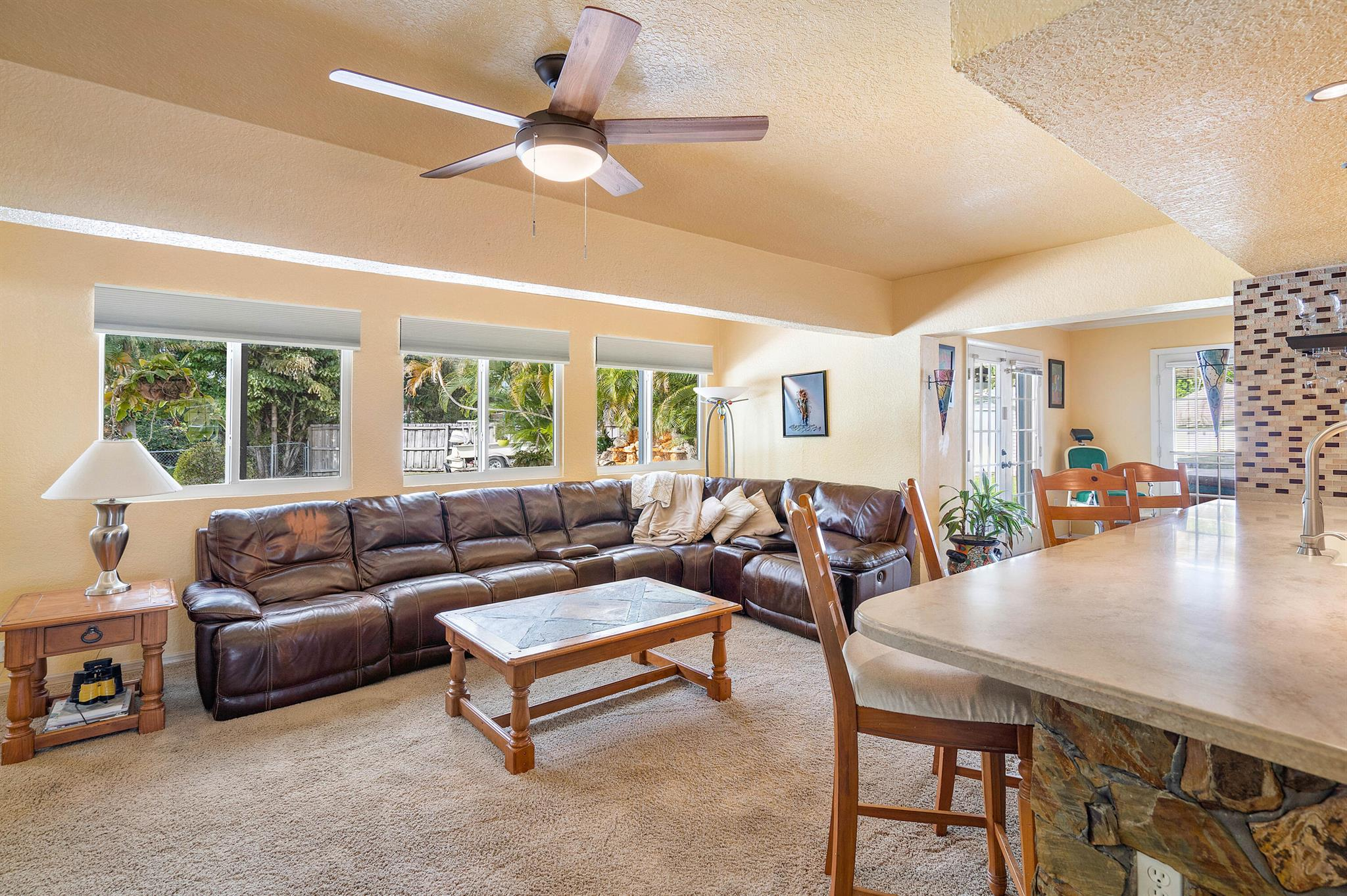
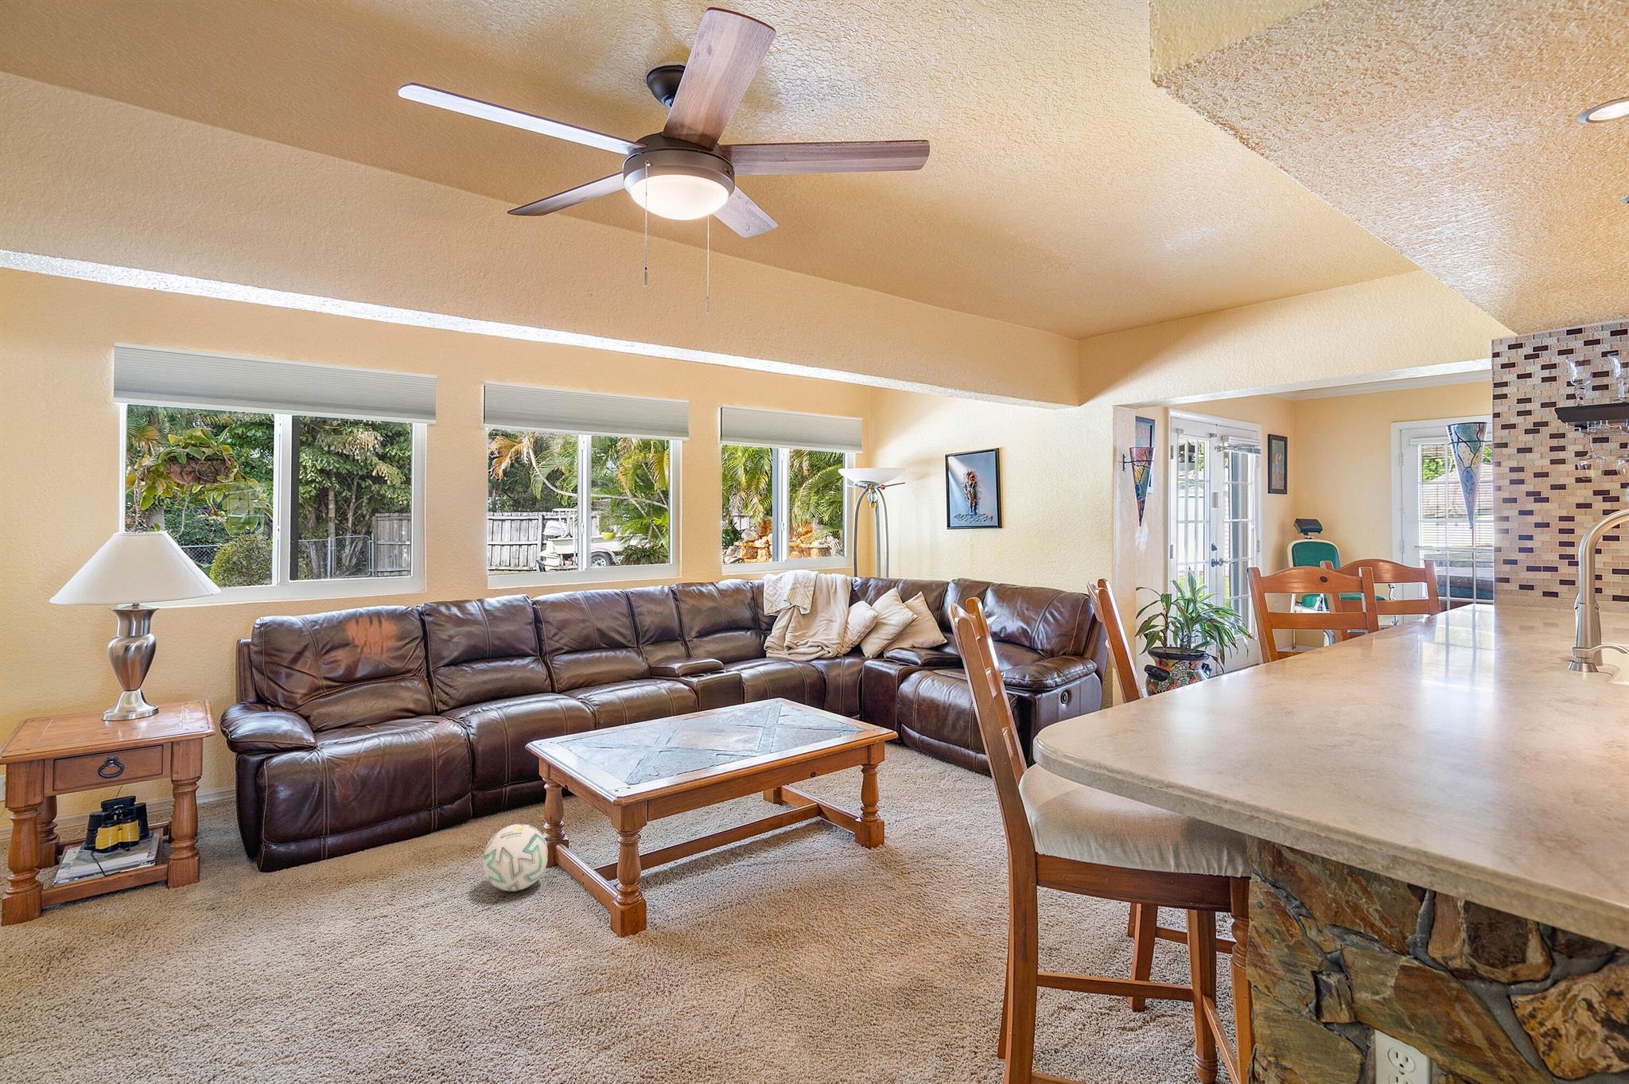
+ ball [483,823,549,893]
